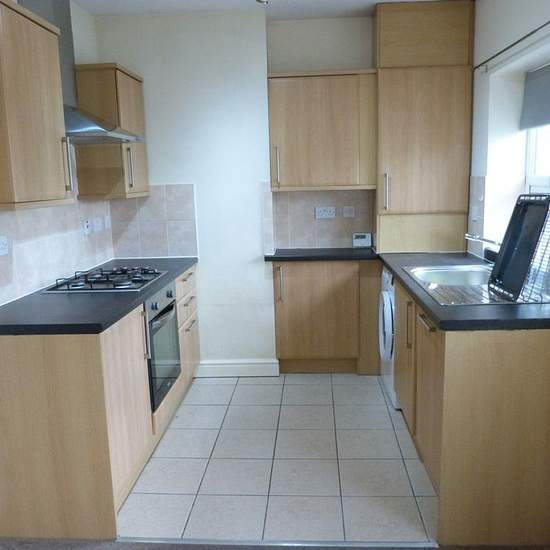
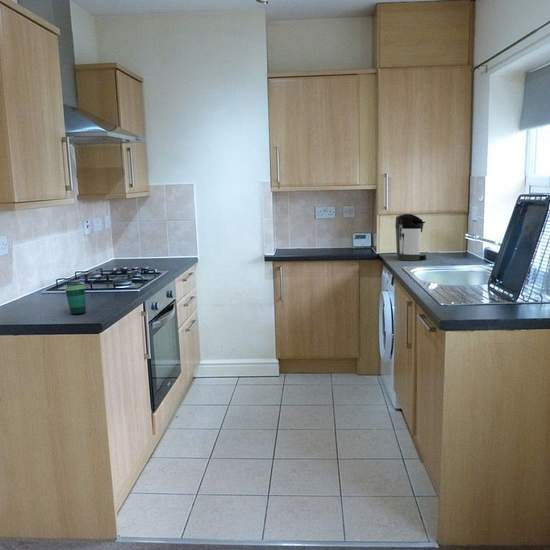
+ coffee maker [394,213,428,262]
+ cup [64,282,87,316]
